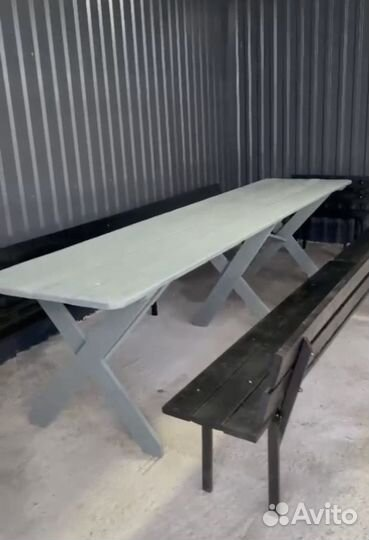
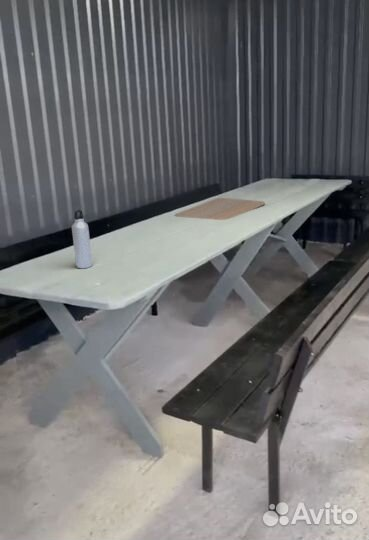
+ water bottle [71,209,93,269]
+ chopping board [174,197,266,221]
